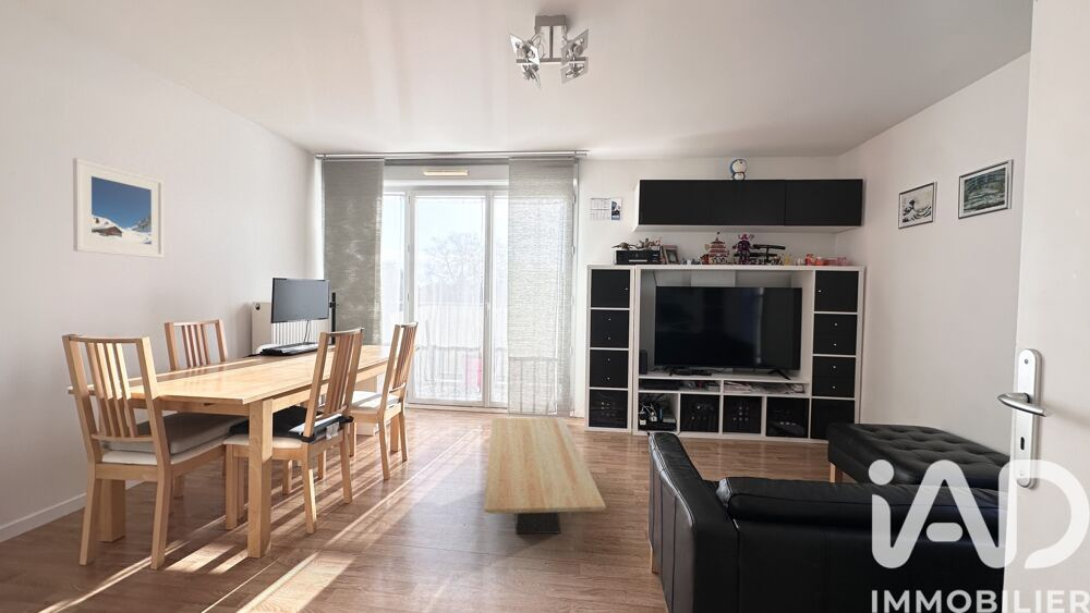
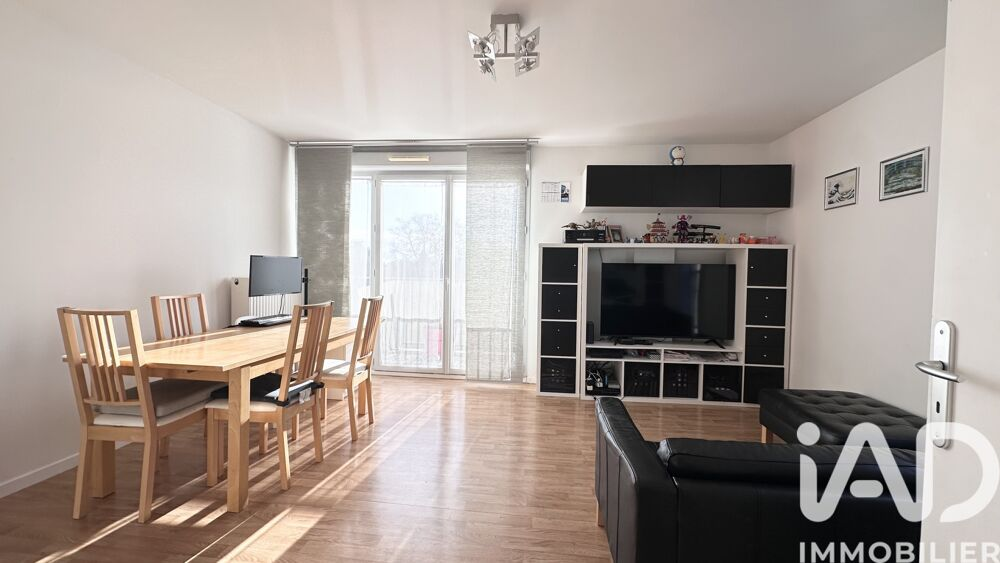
- coffee table [483,417,607,536]
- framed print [72,157,165,259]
